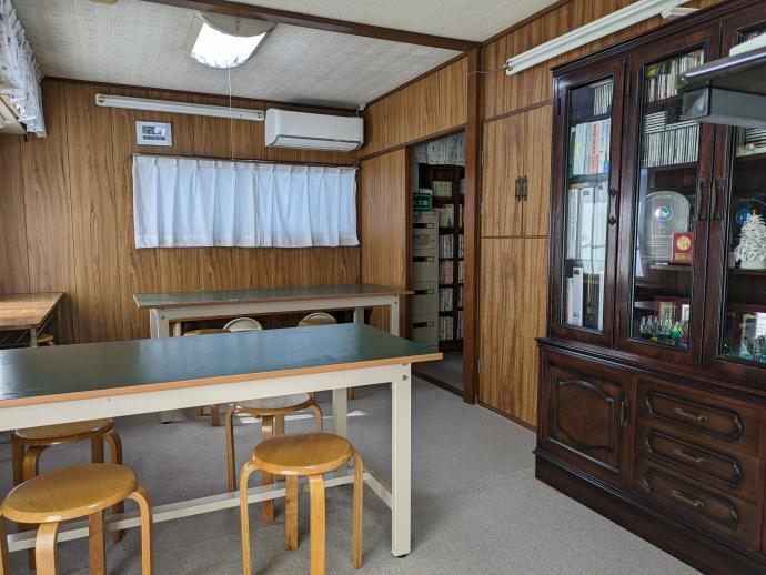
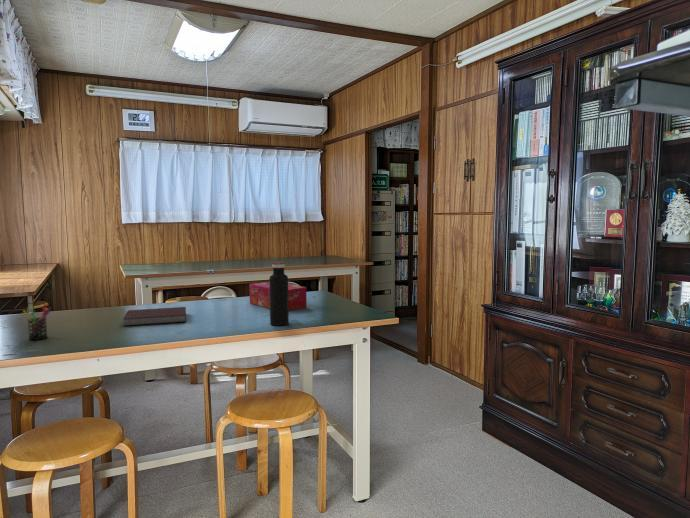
+ notebook [122,306,187,327]
+ tissue box [248,281,308,311]
+ pen holder [22,303,52,341]
+ water bottle [268,261,290,327]
